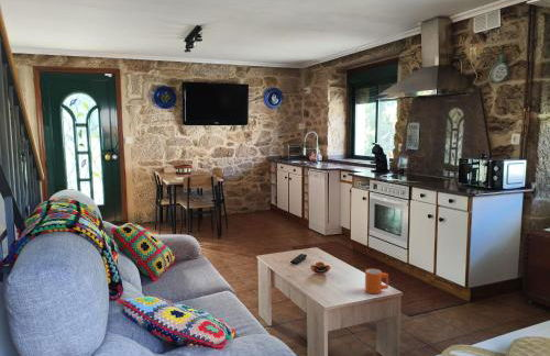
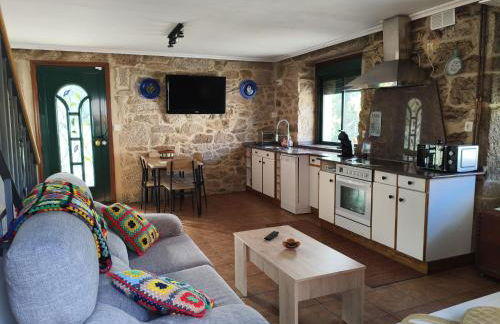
- mug [364,268,389,294]
